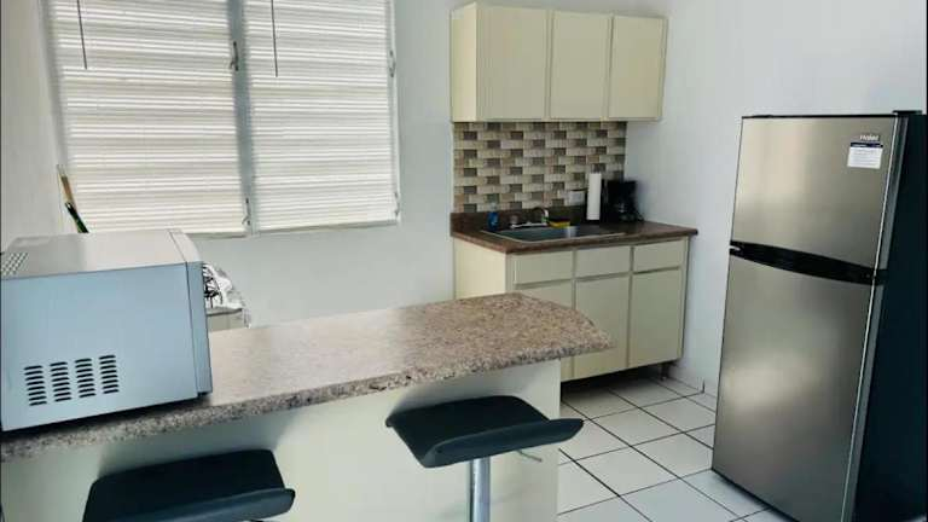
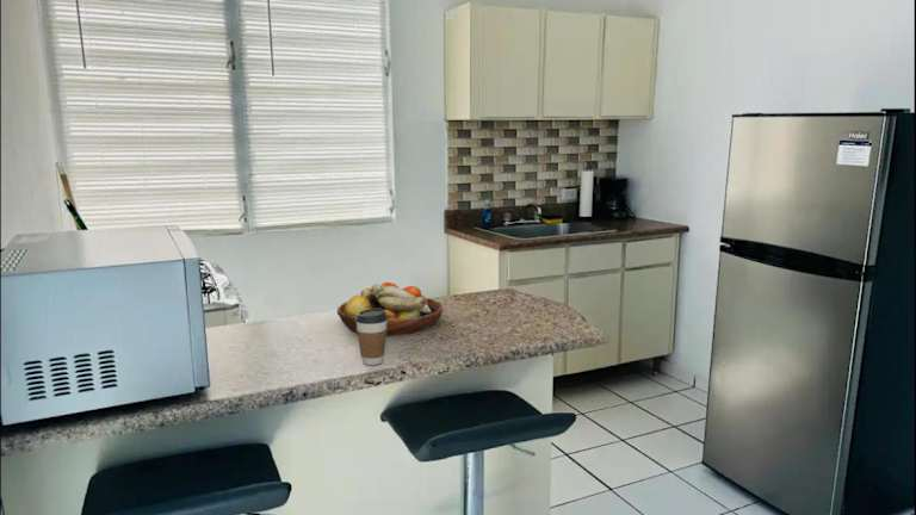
+ fruit bowl [336,281,444,337]
+ coffee cup [355,309,388,366]
